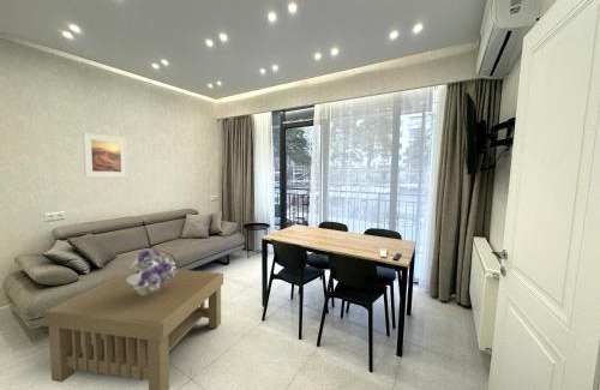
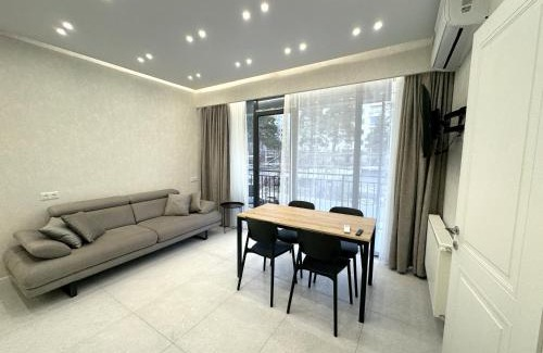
- bouquet [127,248,178,295]
- coffee table [42,269,224,390]
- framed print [82,131,128,179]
